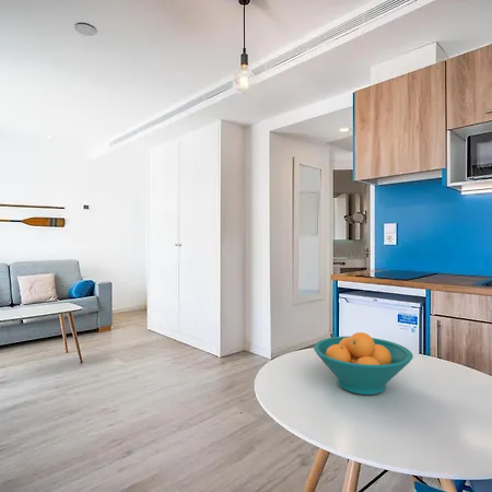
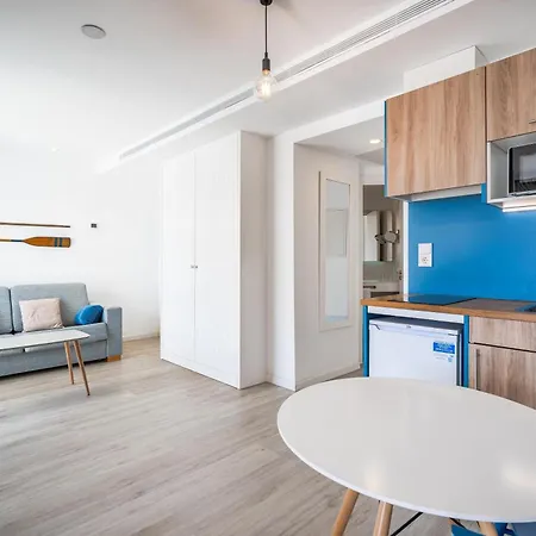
- fruit bowl [313,331,414,396]
